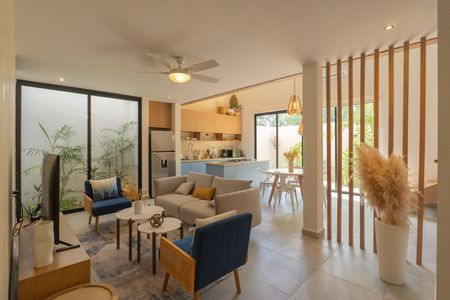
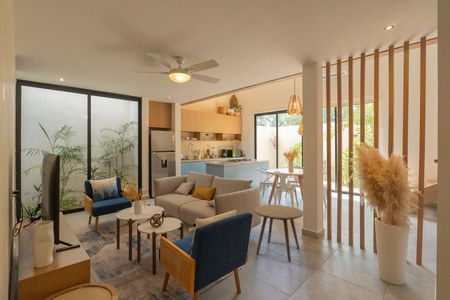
+ side table [254,204,304,264]
